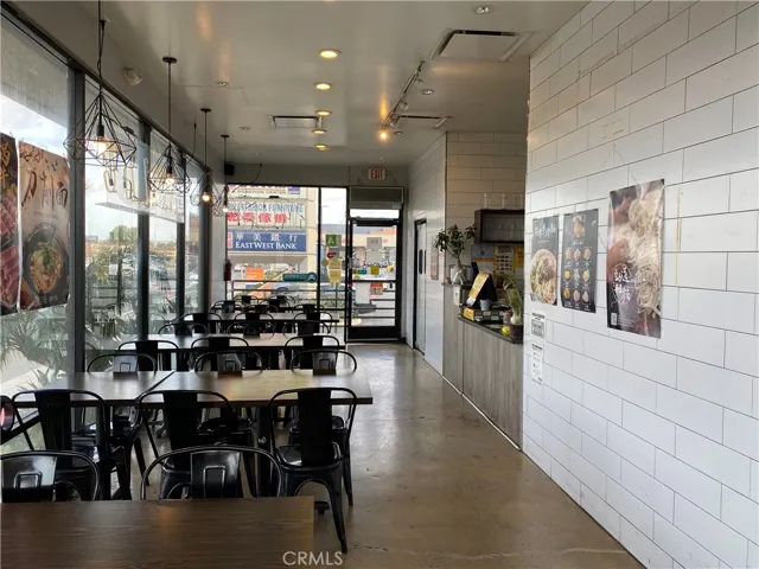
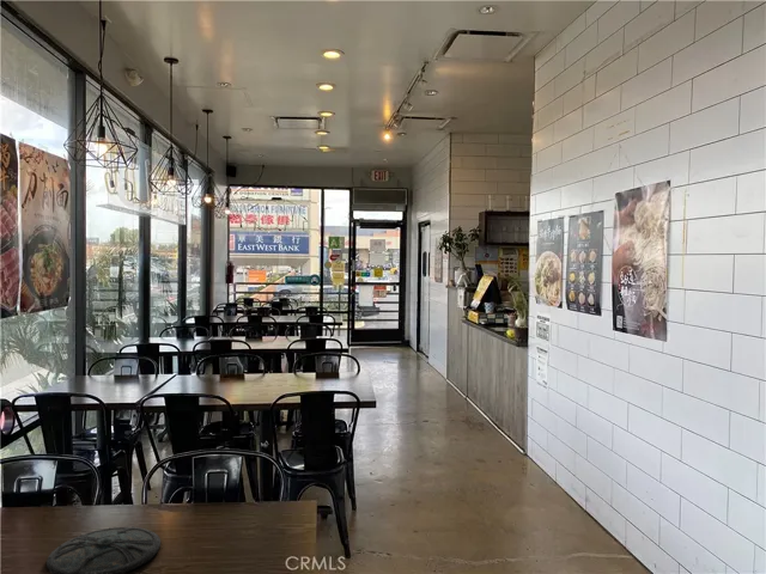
+ plate [45,526,162,574]
